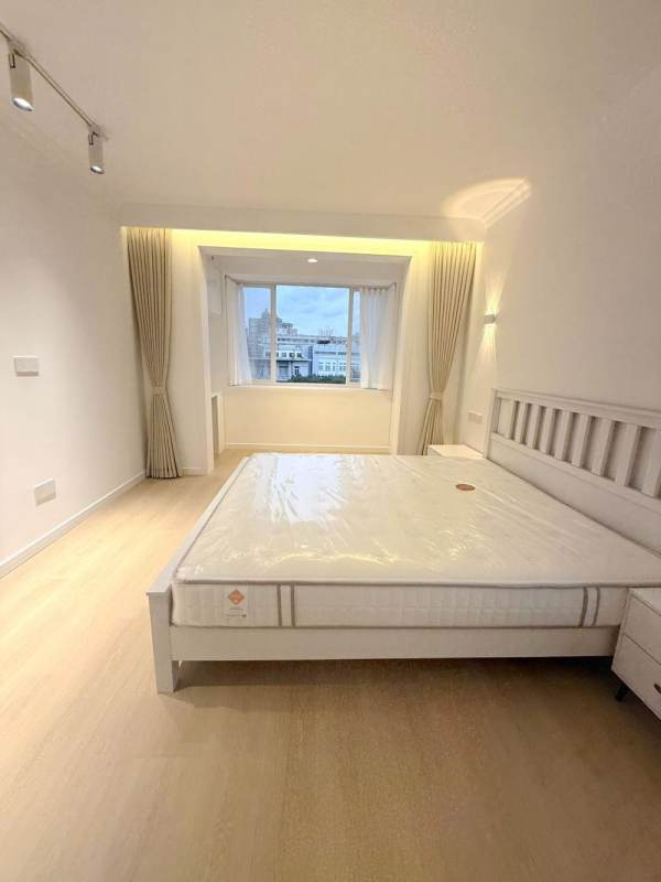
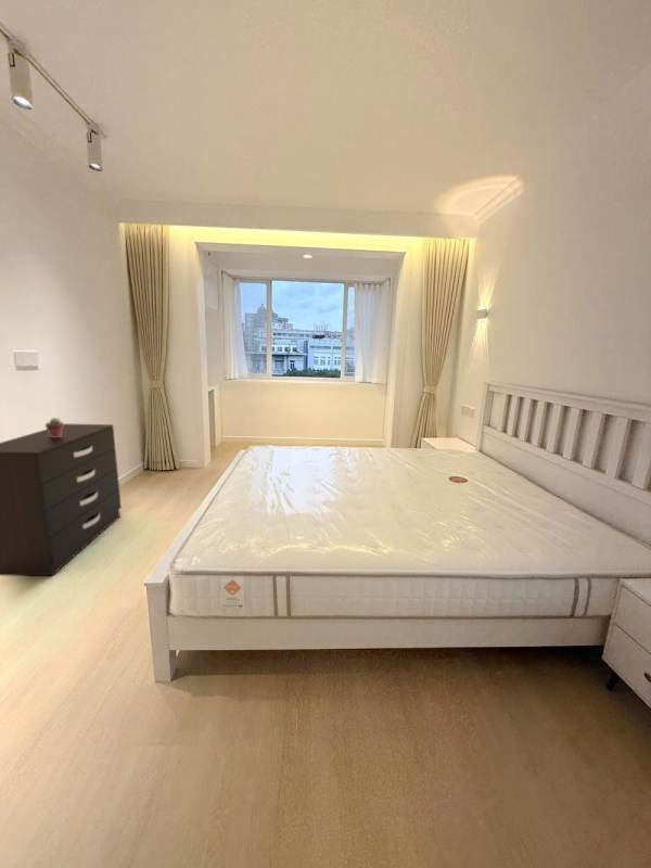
+ potted succulent [44,417,65,438]
+ dresser [0,423,123,576]
